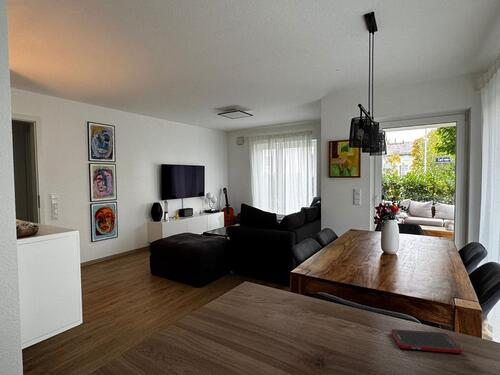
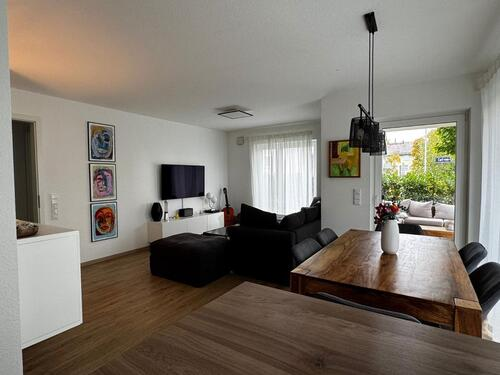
- cell phone [390,328,463,354]
